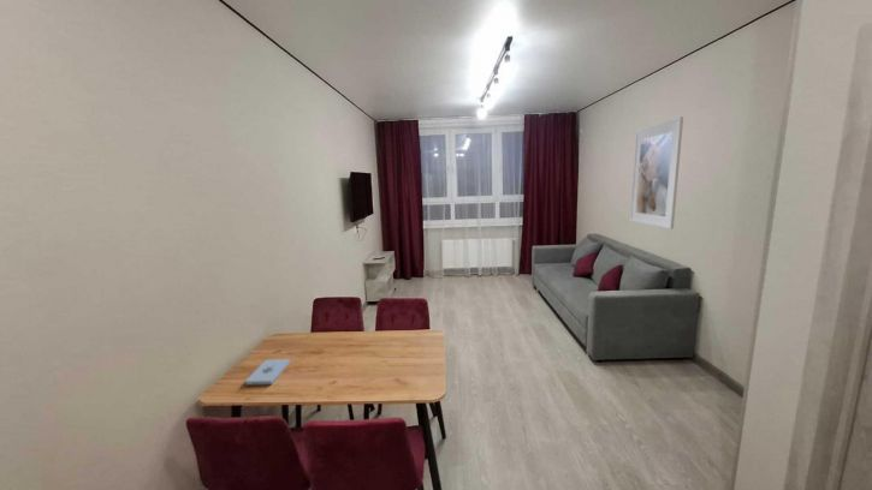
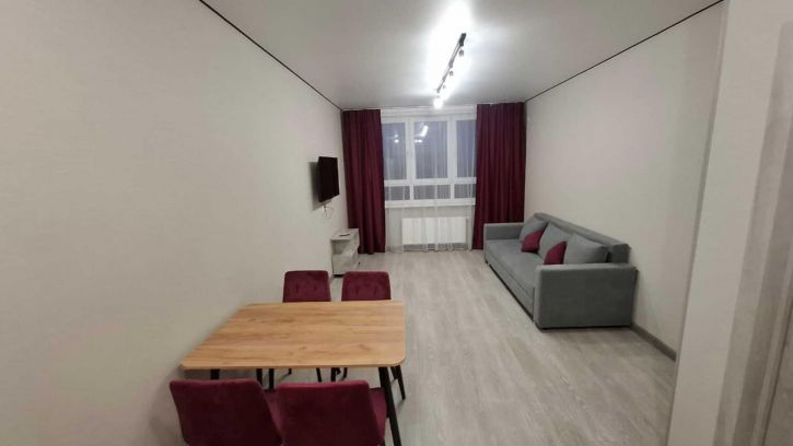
- notepad [244,358,291,386]
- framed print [629,115,684,231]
